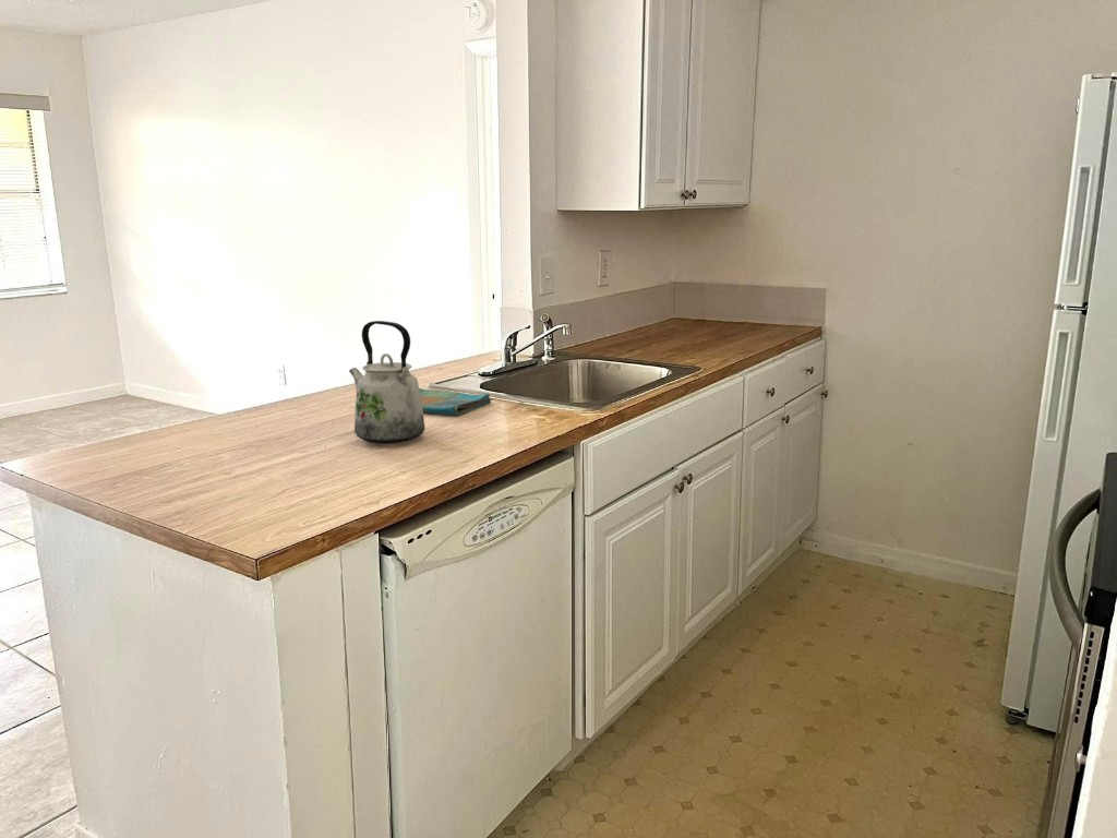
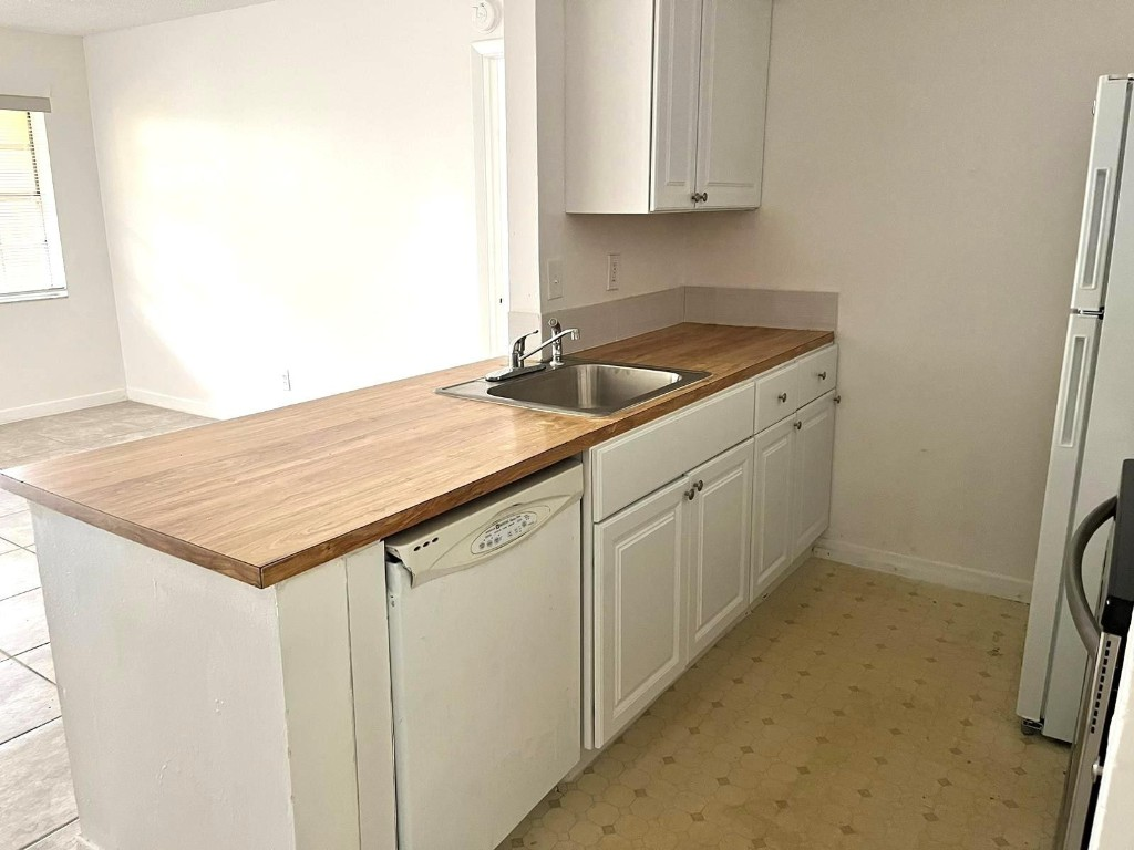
- dish towel [419,387,493,416]
- kettle [348,320,425,445]
